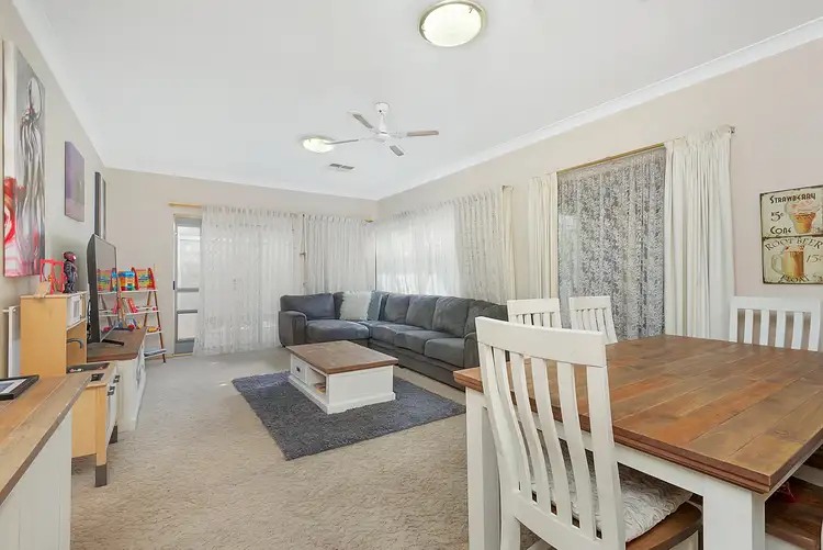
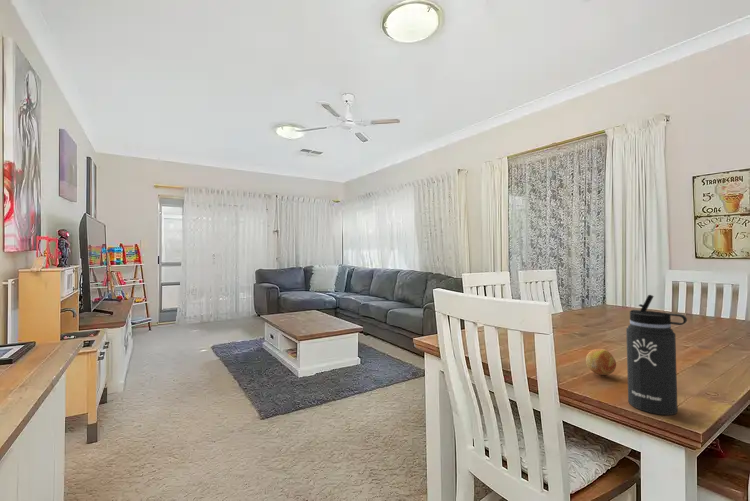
+ fruit [585,348,617,376]
+ thermos bottle [625,294,688,416]
